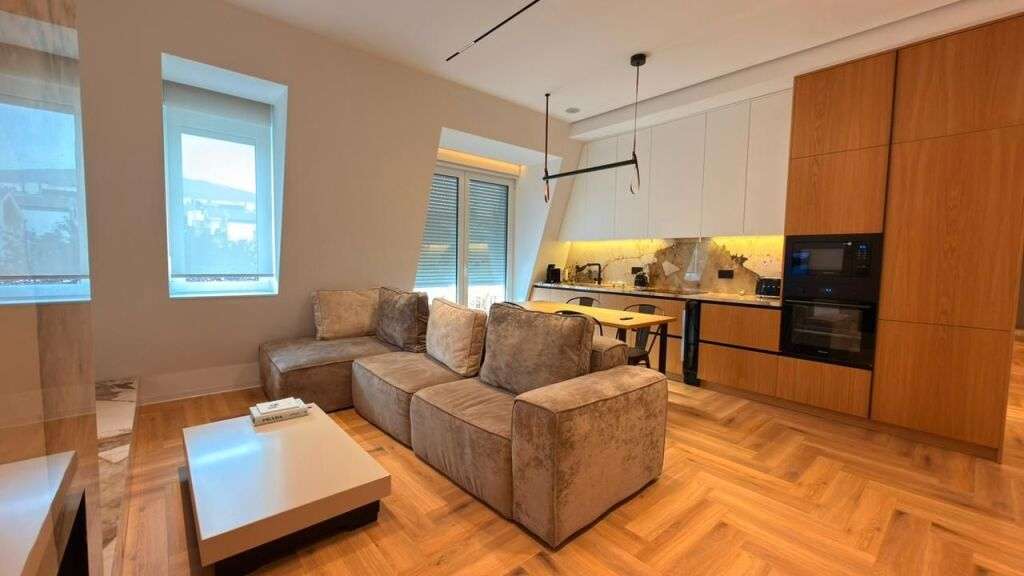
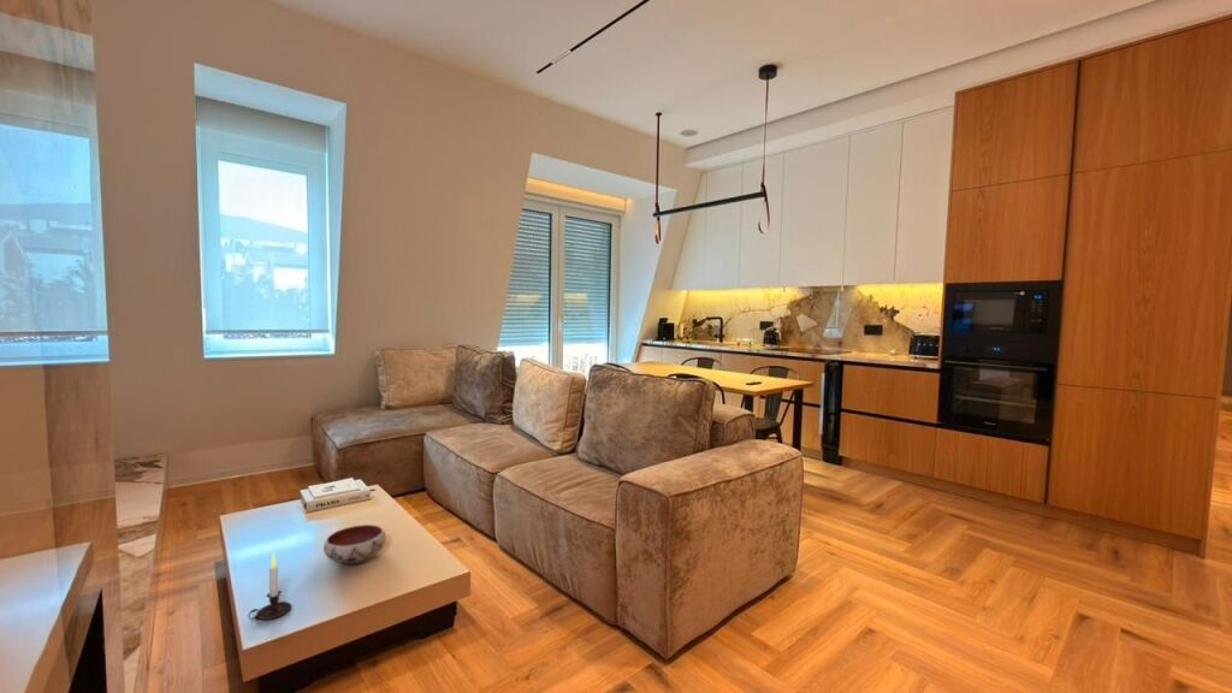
+ bowl [322,523,387,565]
+ candle [247,551,292,621]
